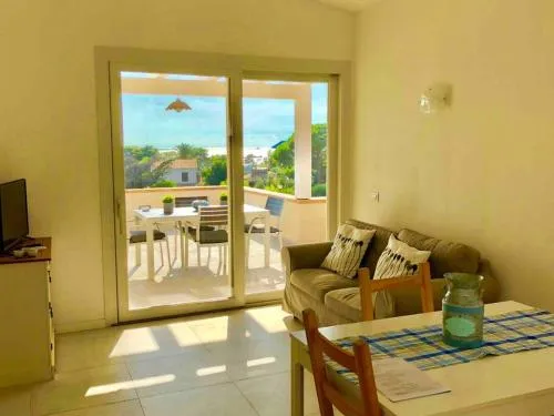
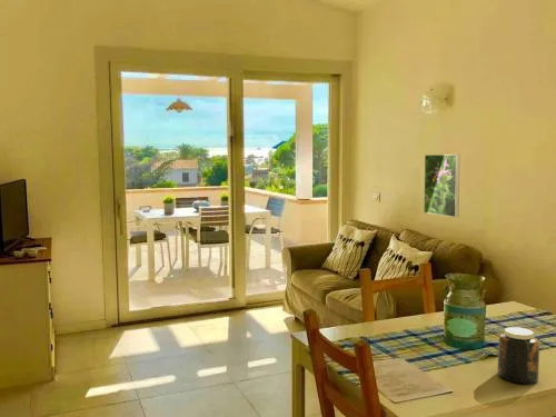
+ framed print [423,153,461,218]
+ jar [497,326,540,385]
